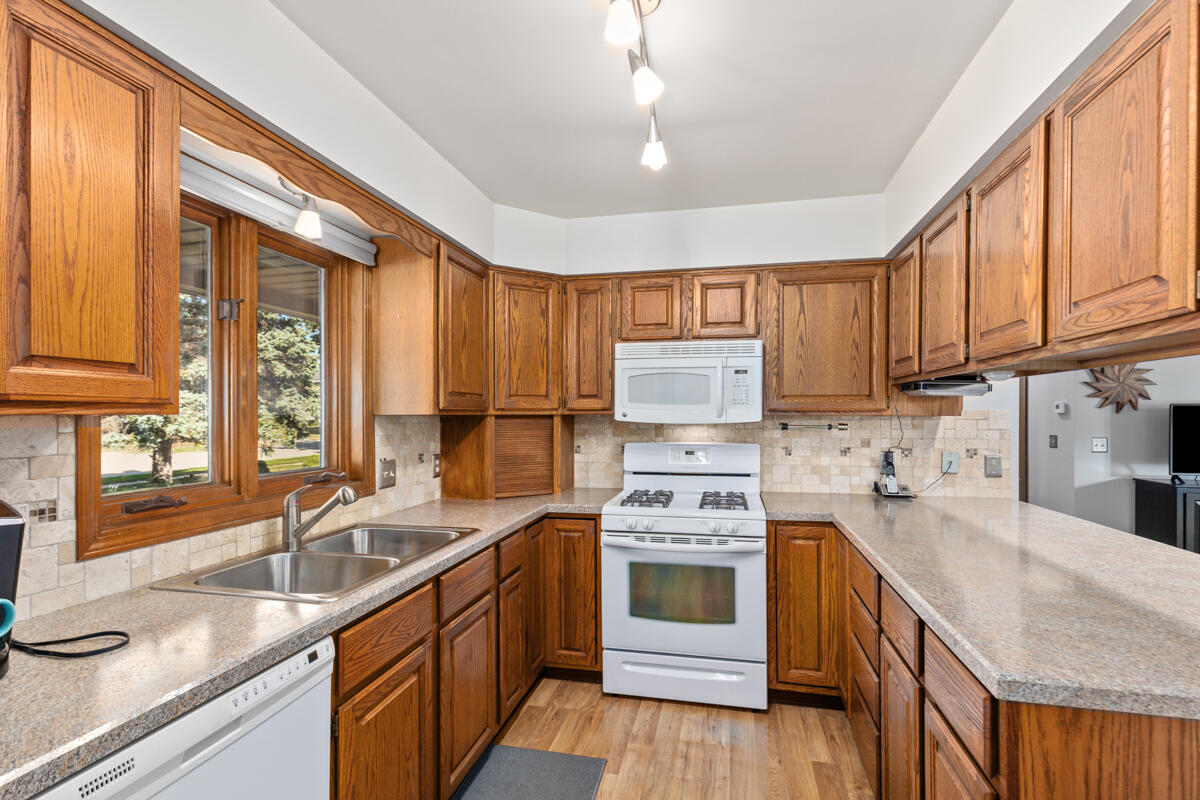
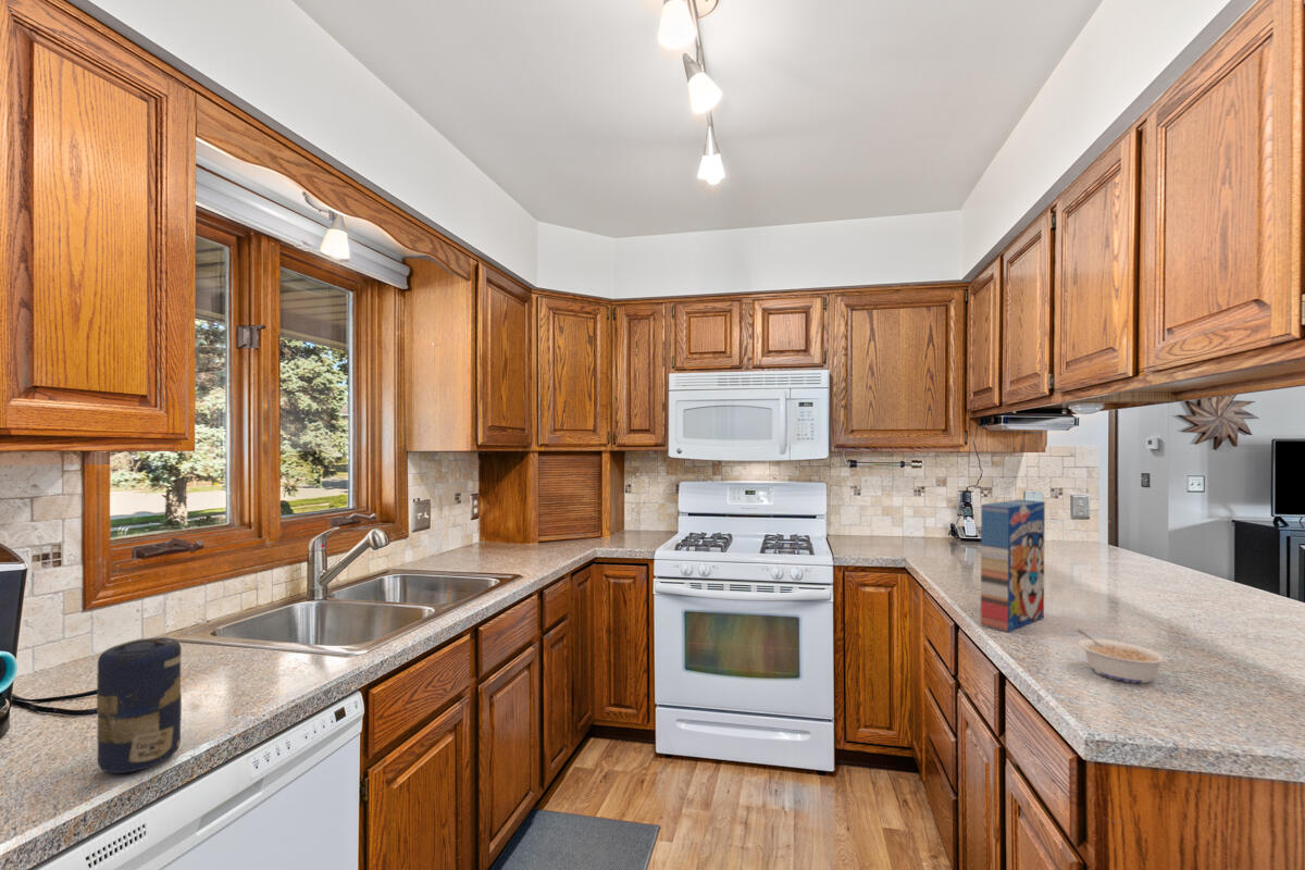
+ candle [96,636,183,774]
+ legume [1076,629,1168,684]
+ cereal box [980,498,1046,633]
